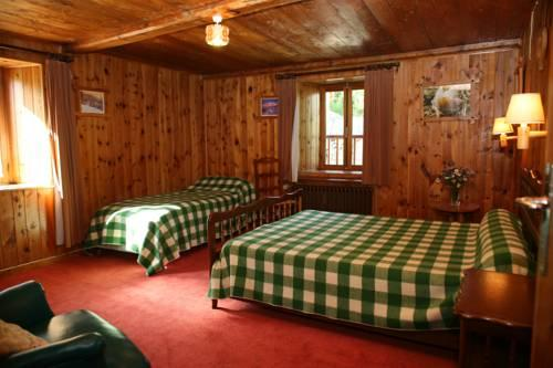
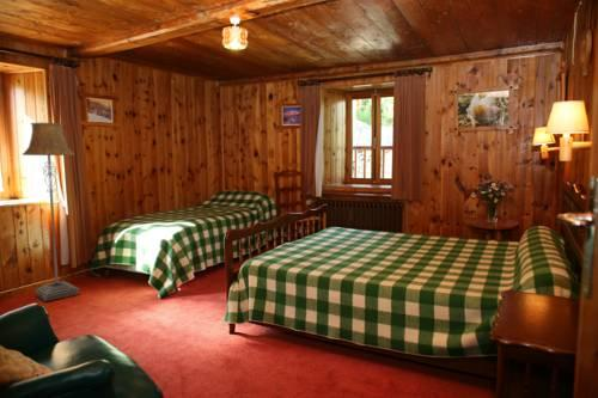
+ floor lamp [22,122,80,302]
